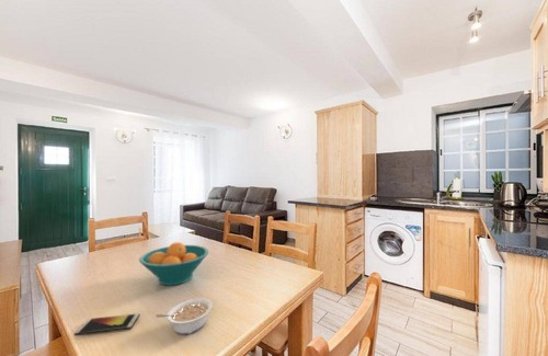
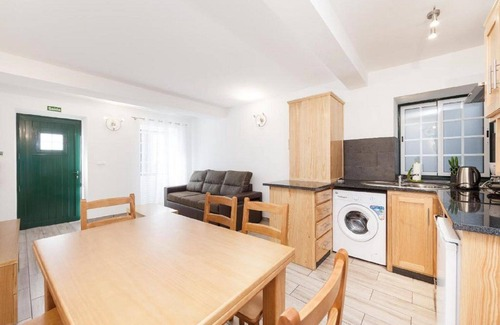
- fruit bowl [138,241,209,286]
- legume [155,297,214,335]
- smartphone [73,312,140,336]
